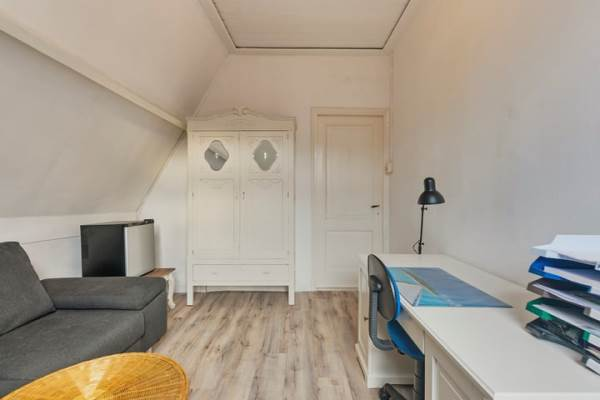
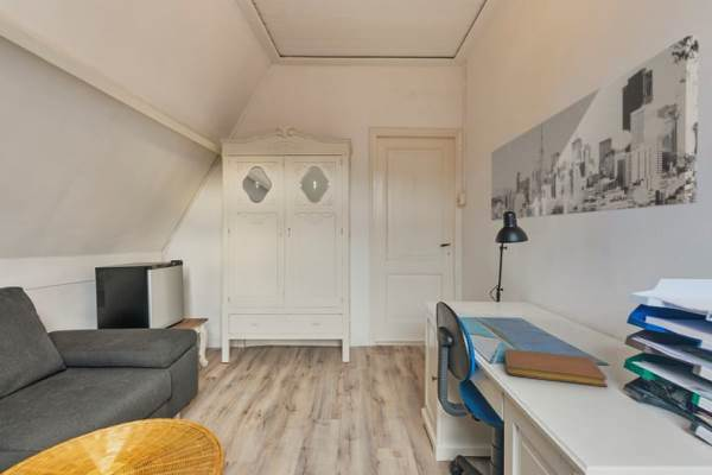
+ notebook [503,348,609,388]
+ wall art [490,34,700,222]
